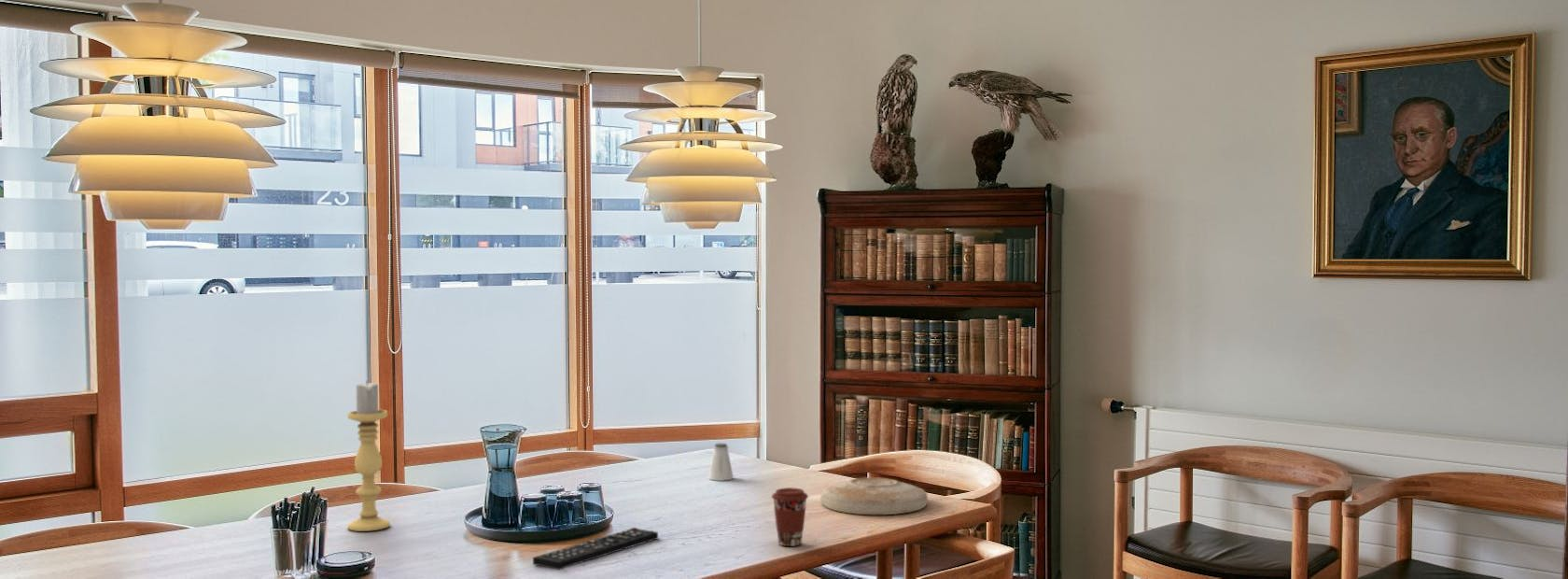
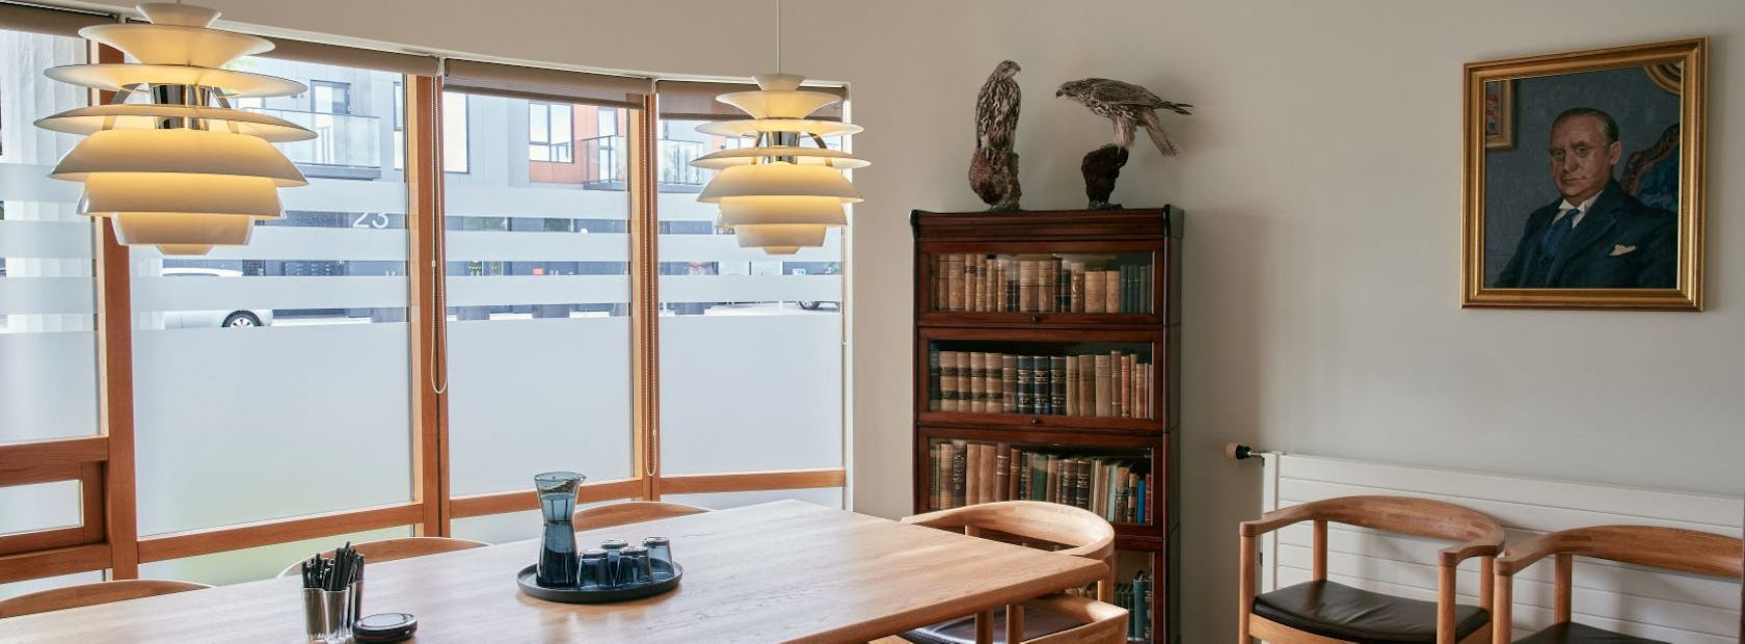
- saltshaker [707,443,735,482]
- coffee cup [771,487,809,547]
- remote control [532,527,659,571]
- candle holder [347,380,391,532]
- plate [819,476,929,515]
